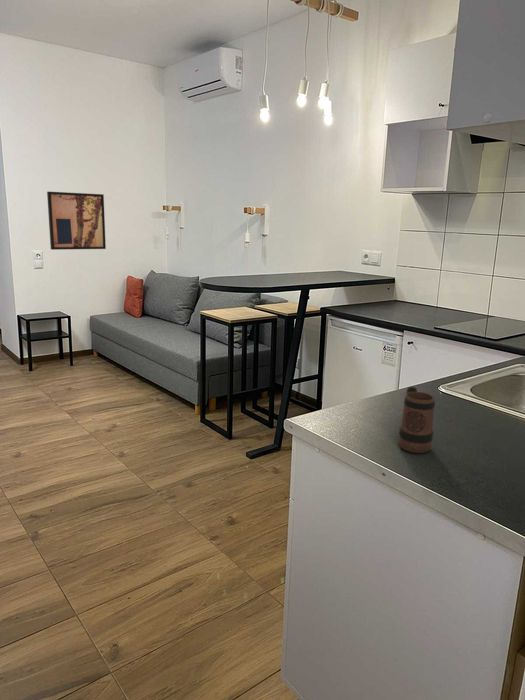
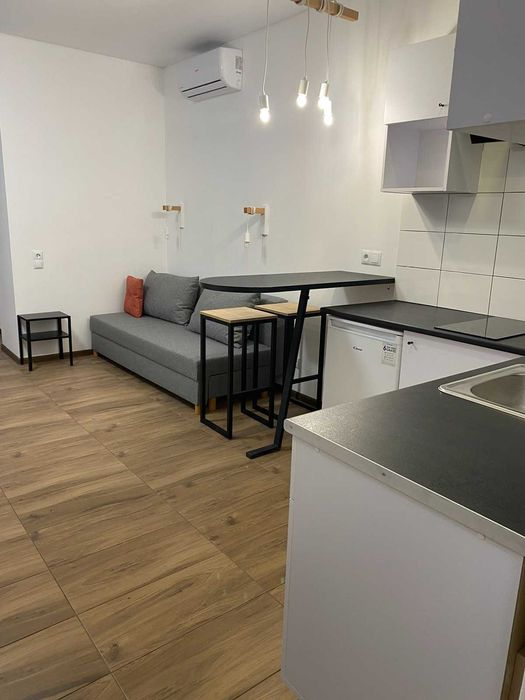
- mug [397,386,436,454]
- wall art [46,191,107,251]
